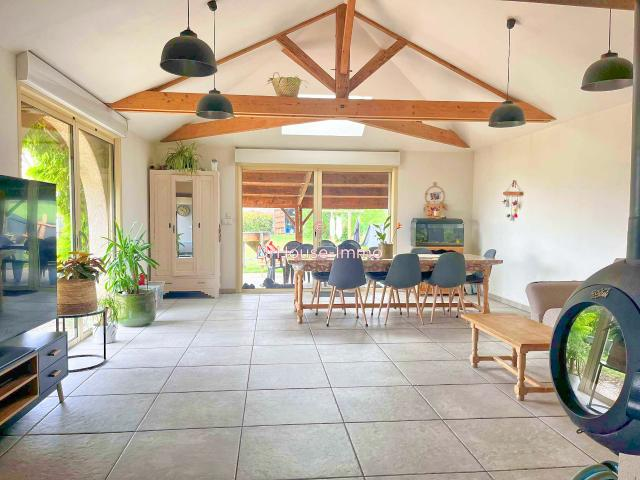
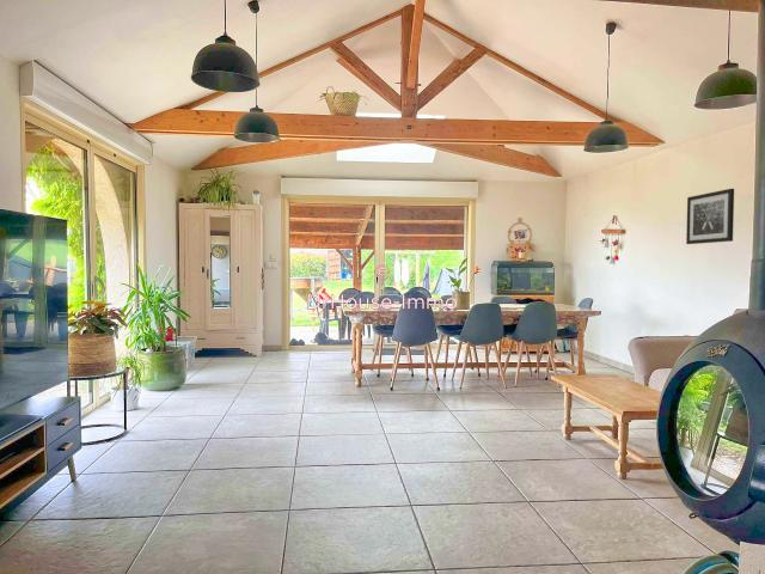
+ wall art [685,188,735,245]
